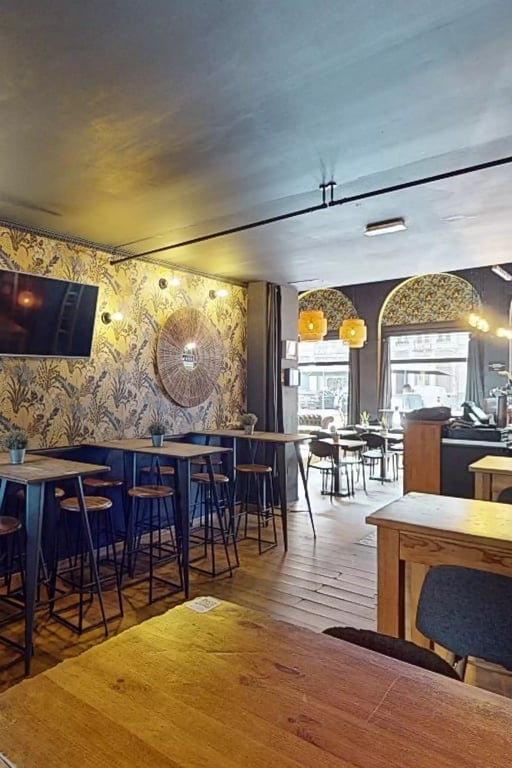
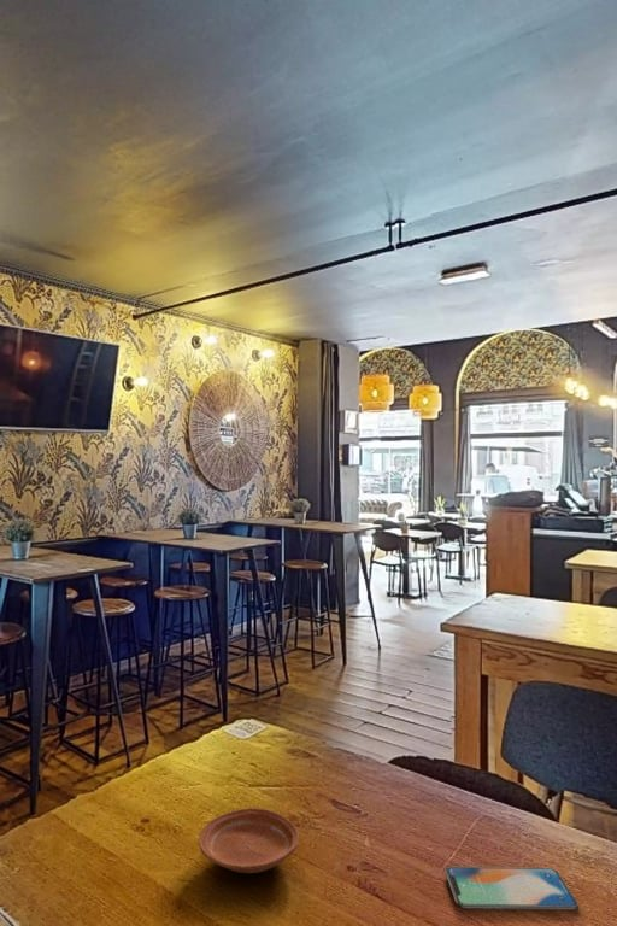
+ plate [198,807,300,874]
+ smartphone [443,866,580,912]
